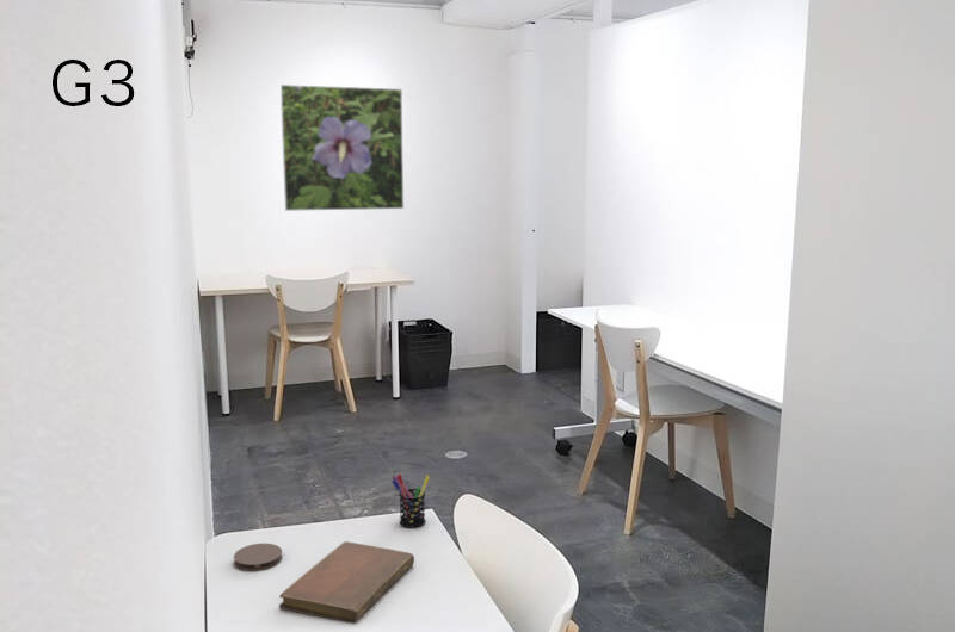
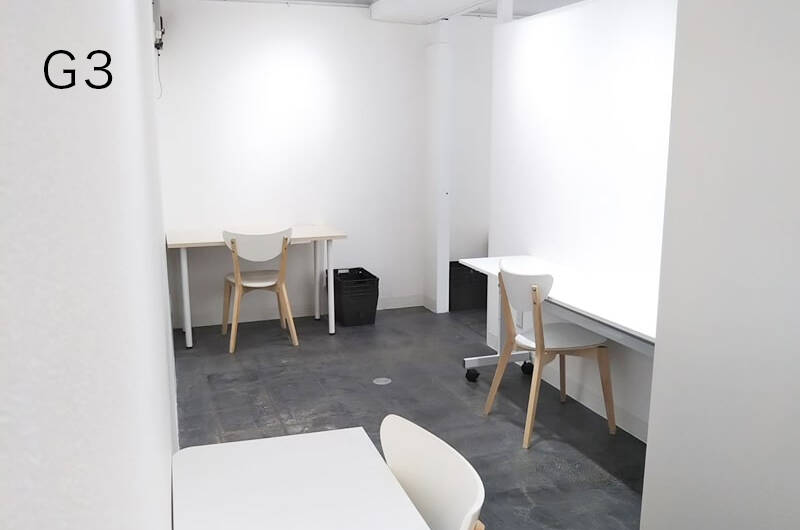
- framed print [279,83,405,212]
- pen holder [390,473,431,529]
- notebook [278,540,415,625]
- coaster [233,543,283,572]
